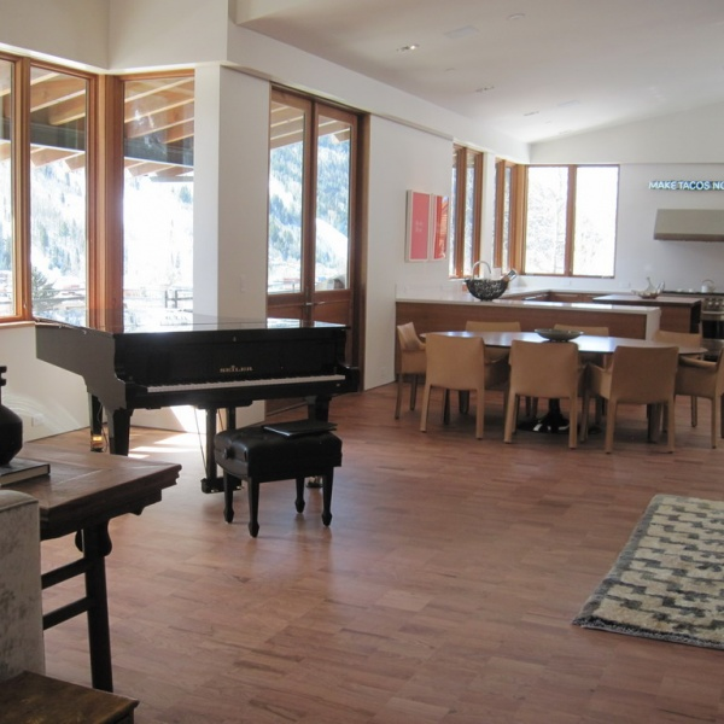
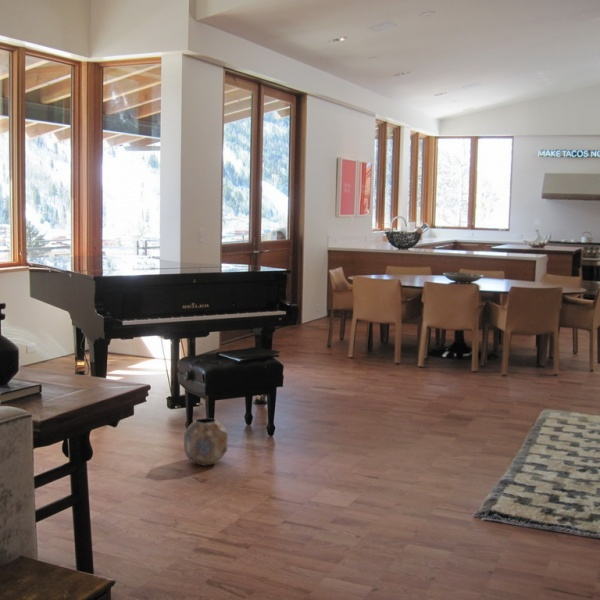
+ planter [183,417,228,467]
